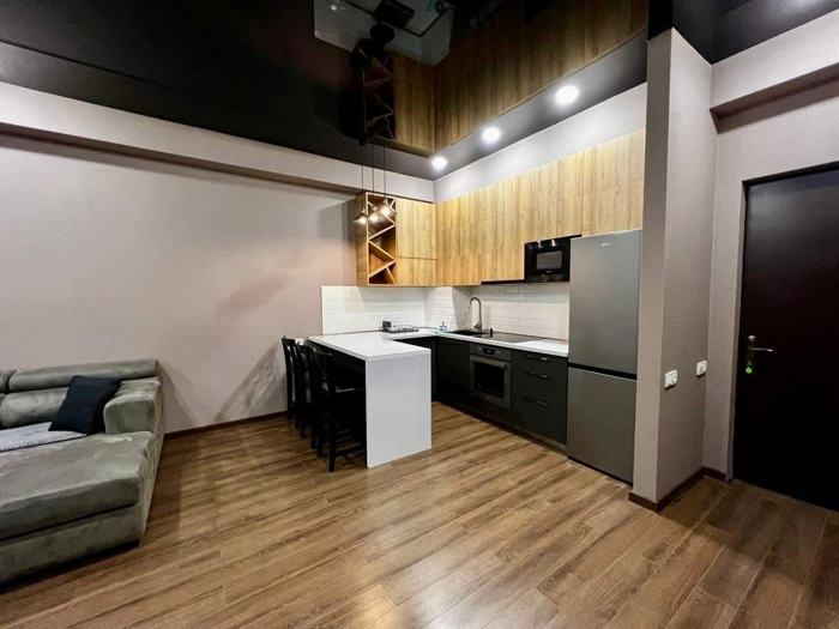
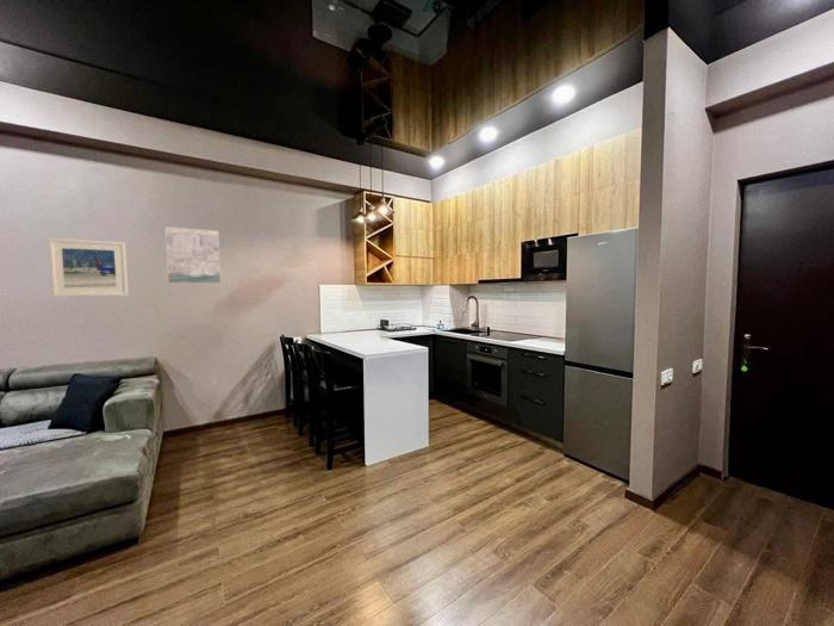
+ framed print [164,225,222,285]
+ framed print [46,237,130,298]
